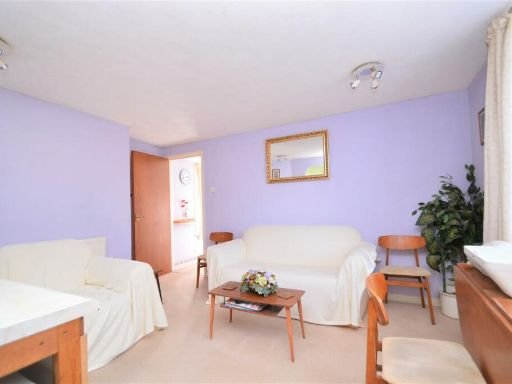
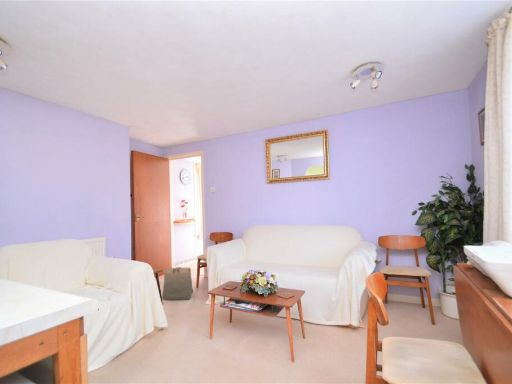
+ backpack [161,266,194,301]
